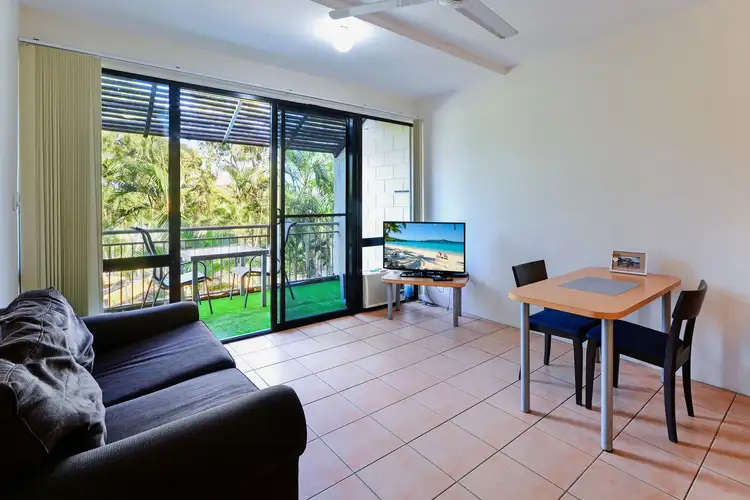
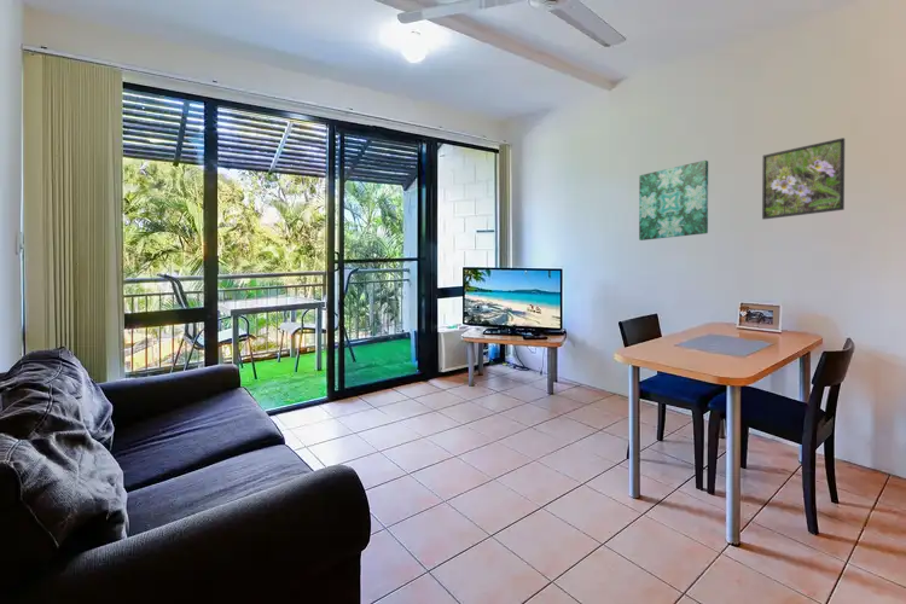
+ wall art [638,159,709,242]
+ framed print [761,137,846,221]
